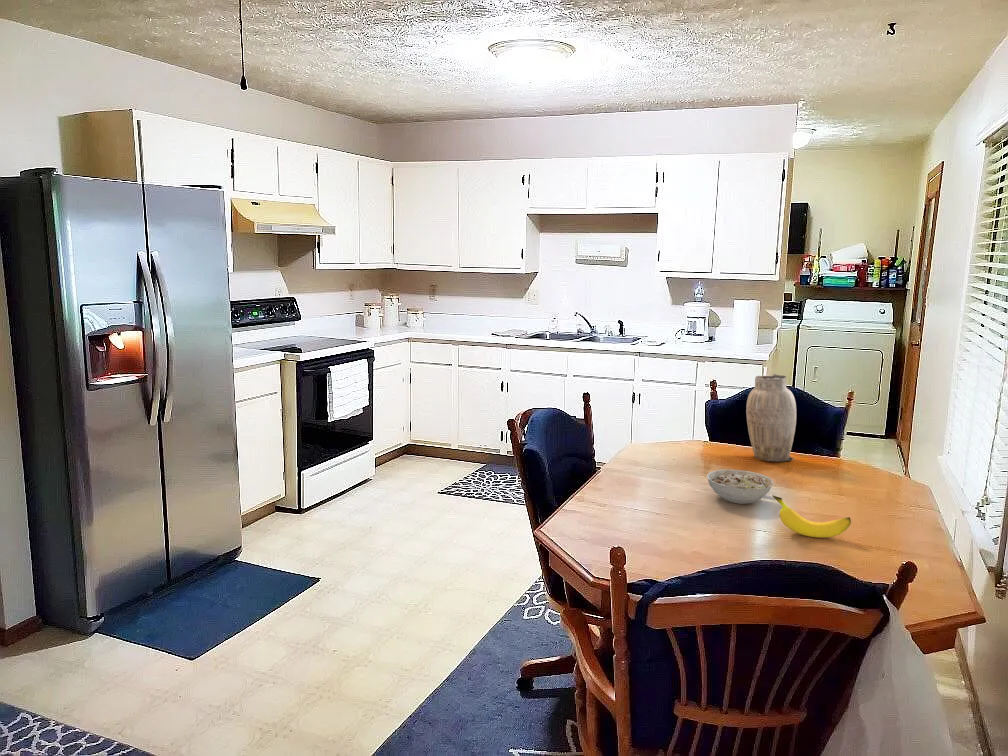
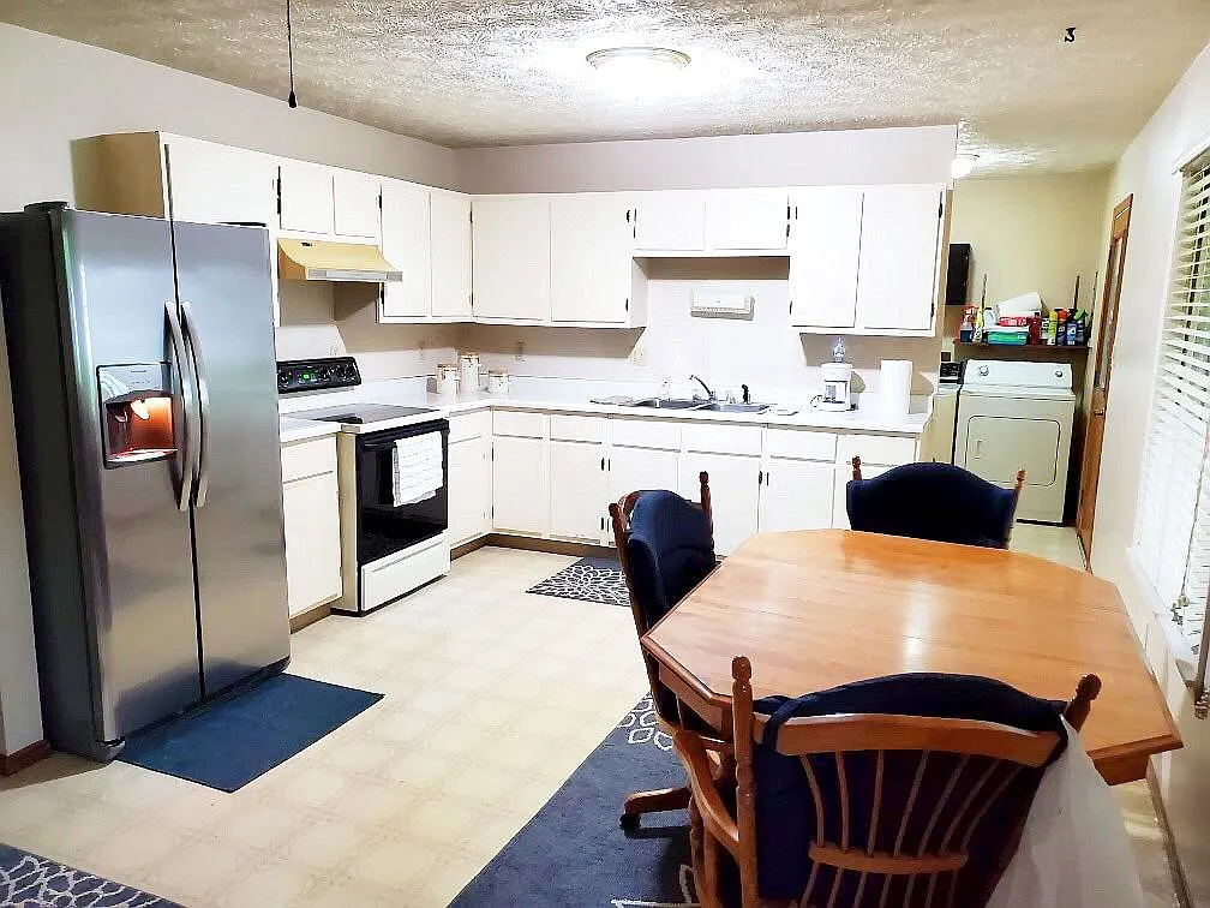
- vase [745,373,797,463]
- bowl [706,469,775,505]
- banana [771,494,852,539]
